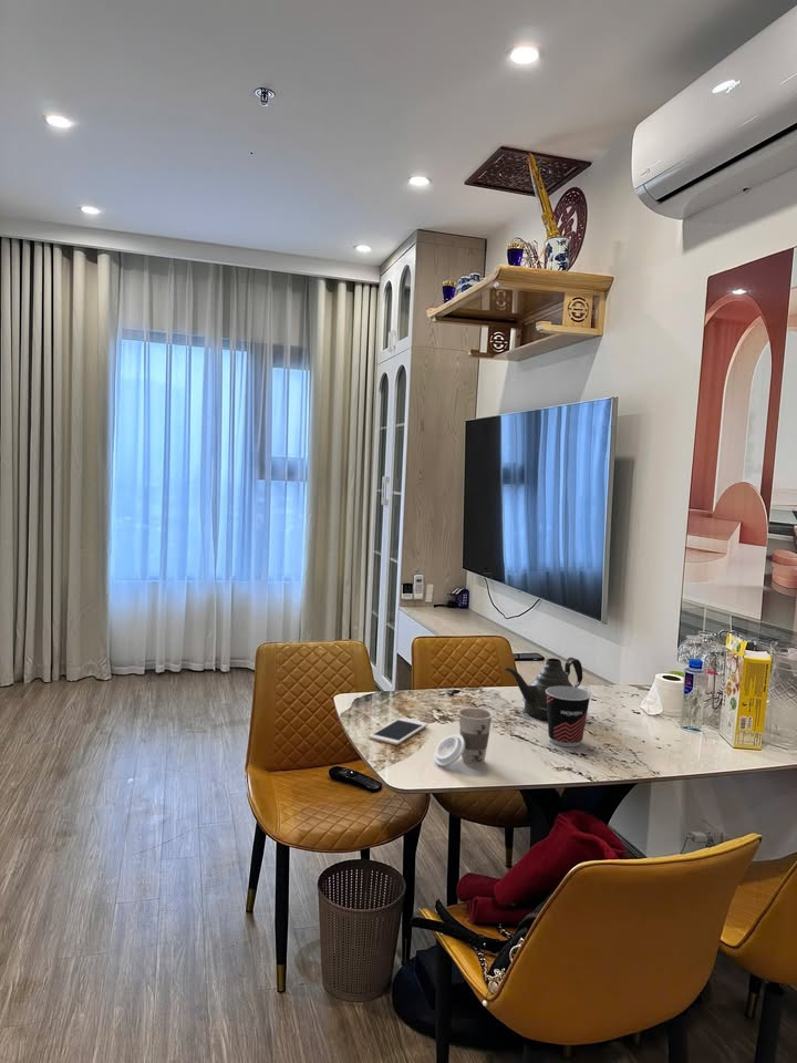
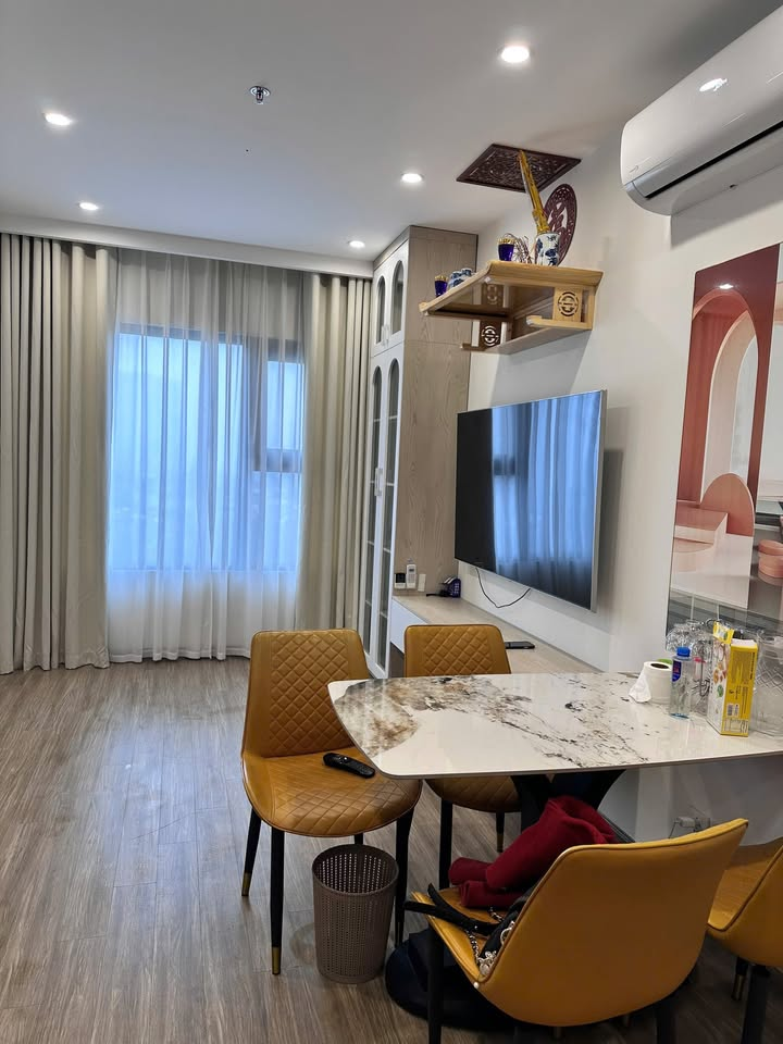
- cell phone [368,716,428,746]
- cup [433,706,495,767]
- cup [546,685,592,747]
- teapot [504,657,583,722]
